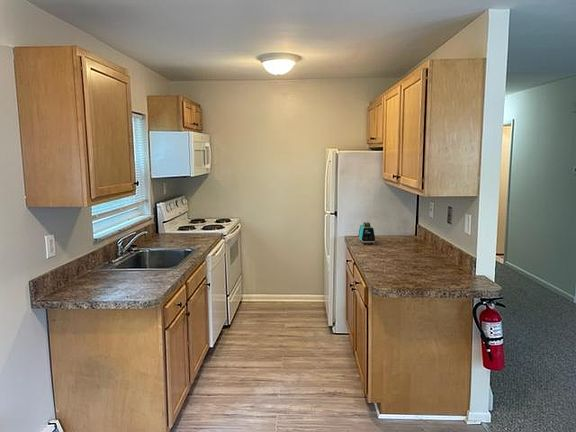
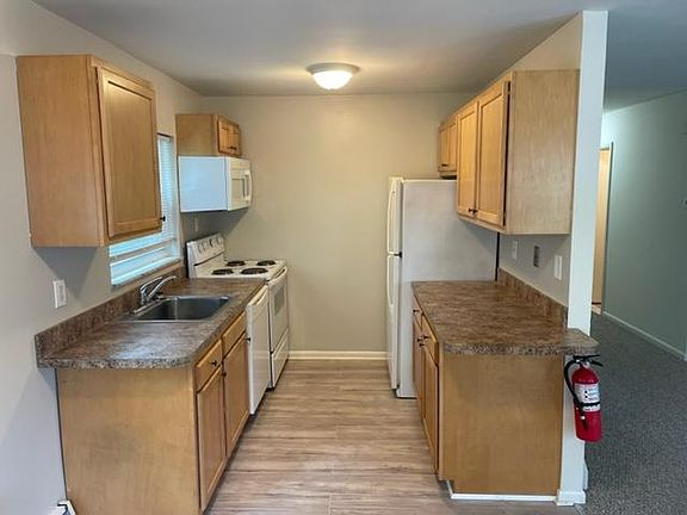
- toaster [357,221,376,245]
